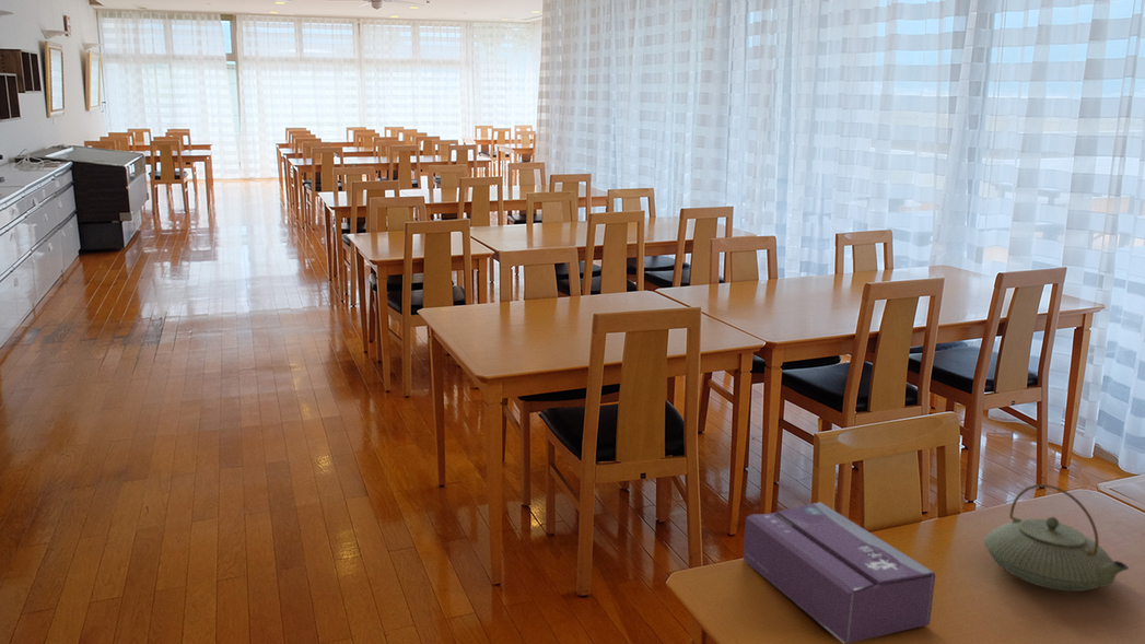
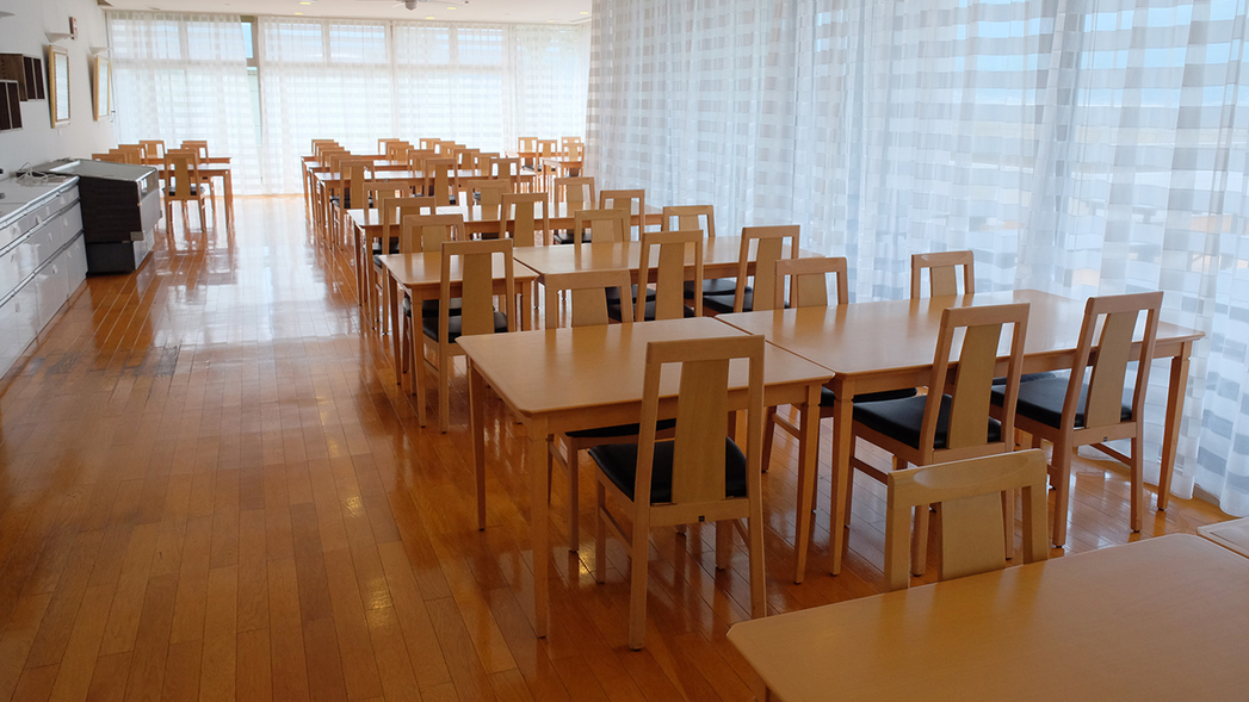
- tissue box [743,501,936,644]
- teapot [983,483,1130,593]
